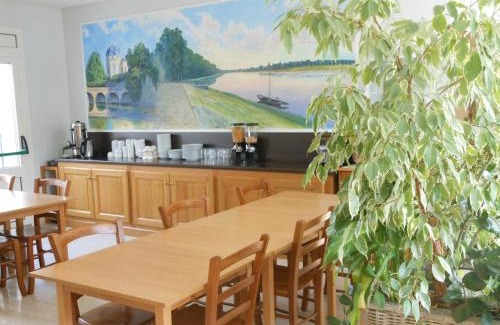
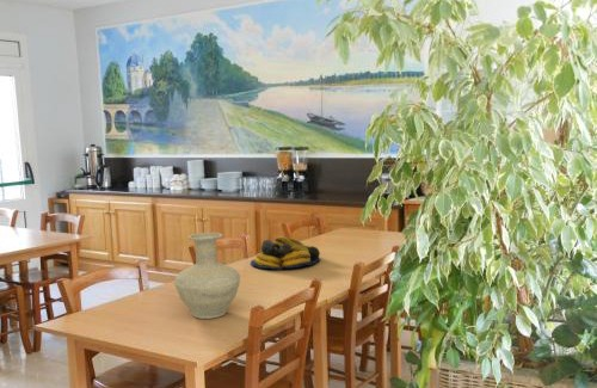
+ vase [173,232,241,320]
+ fruit bowl [250,235,321,270]
